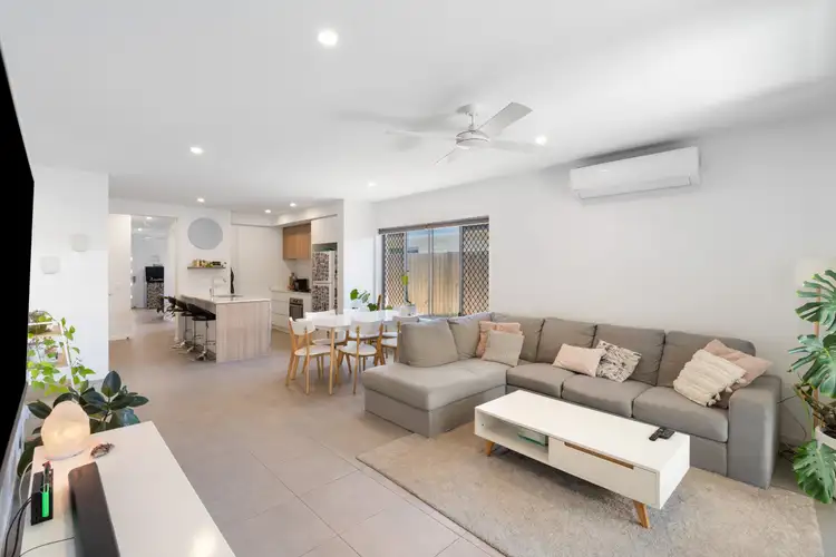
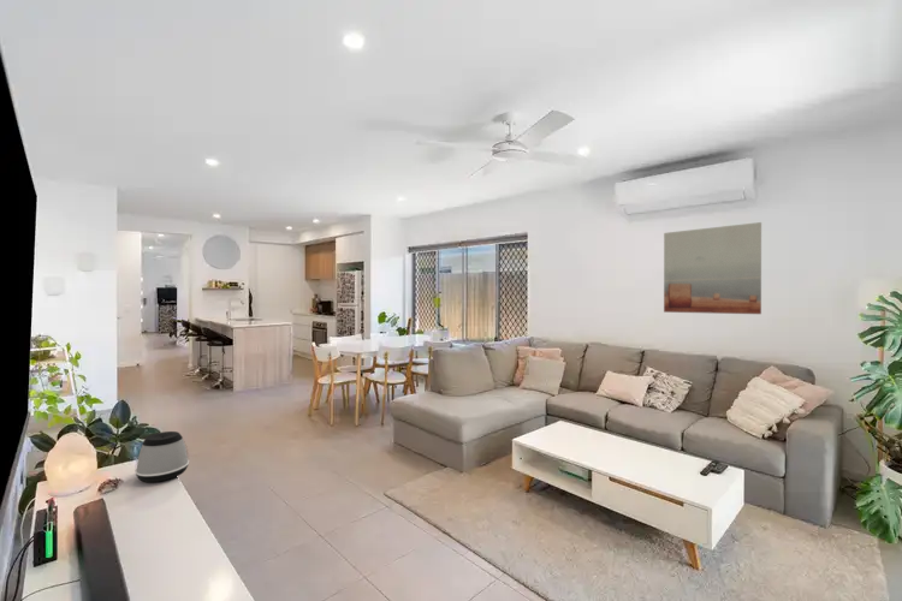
+ wall art [663,221,762,315]
+ speaker [133,430,190,483]
